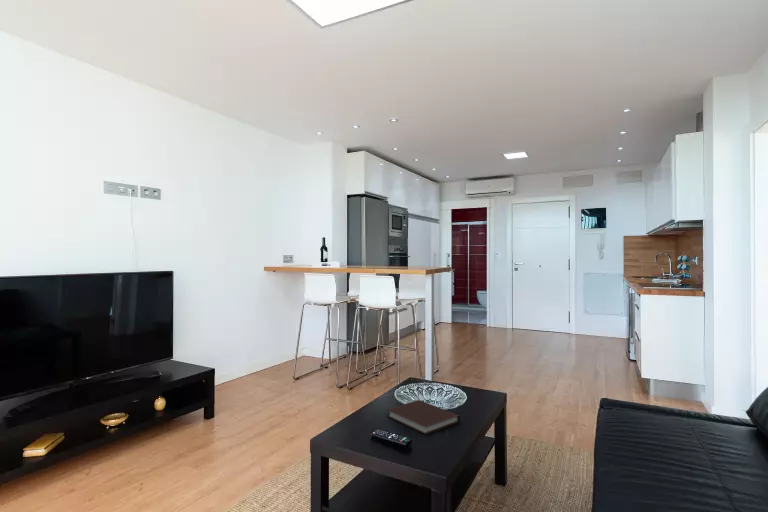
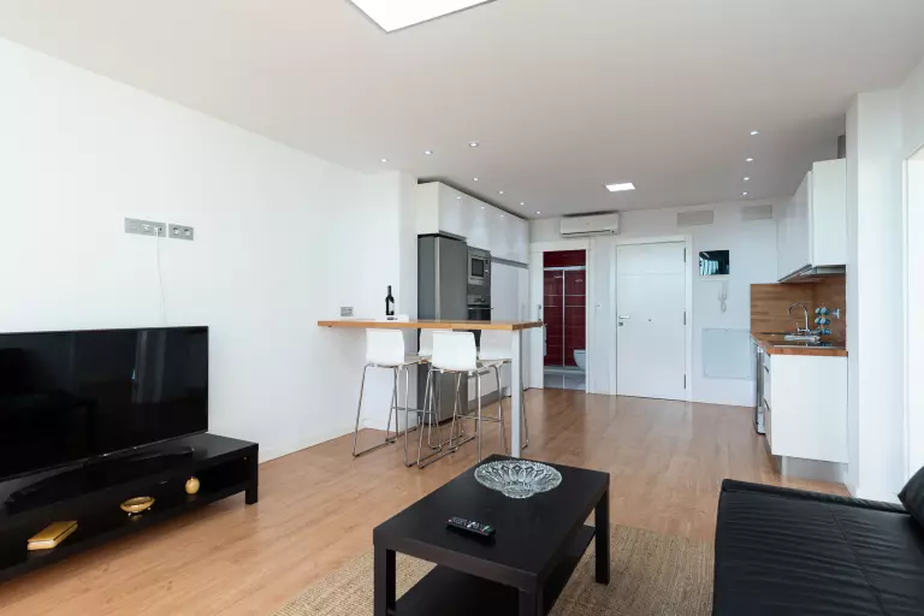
- notebook [386,399,461,436]
